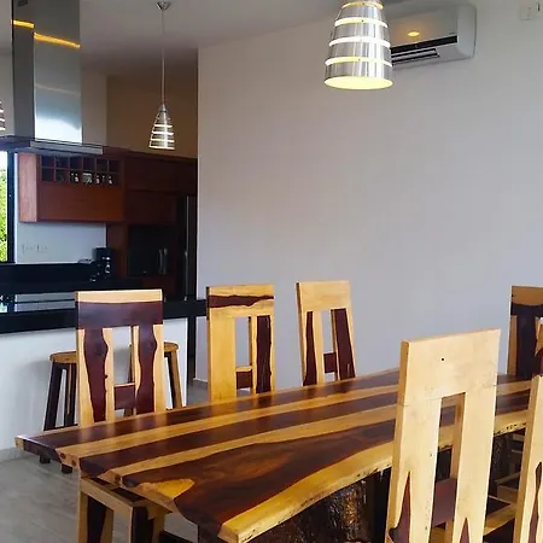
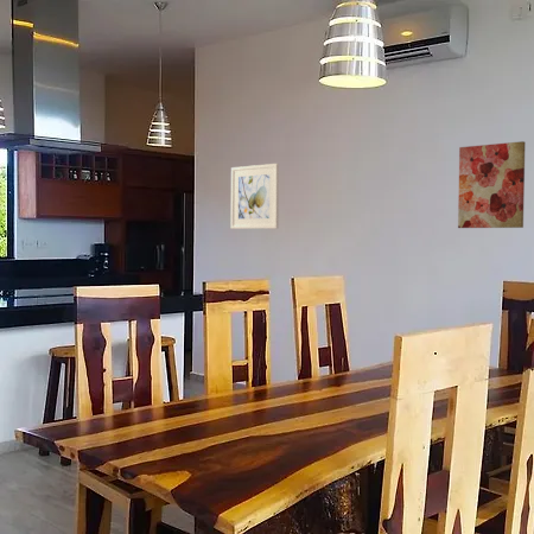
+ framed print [230,163,280,230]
+ wall art [457,140,527,229]
